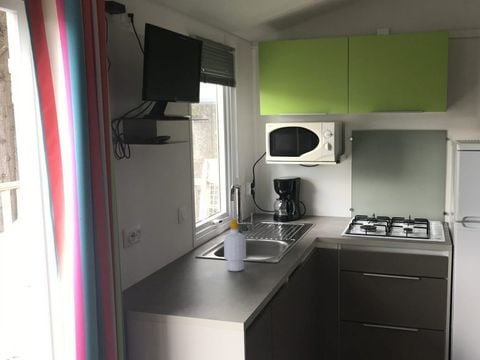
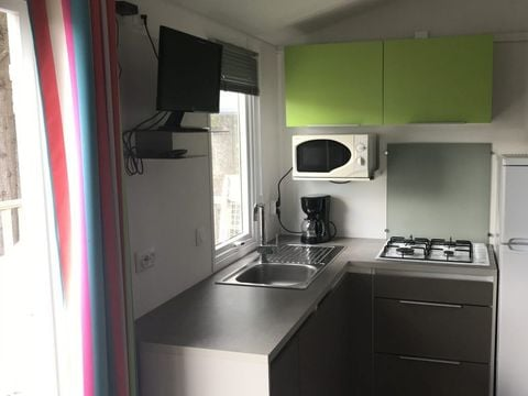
- soap bottle [223,218,247,272]
